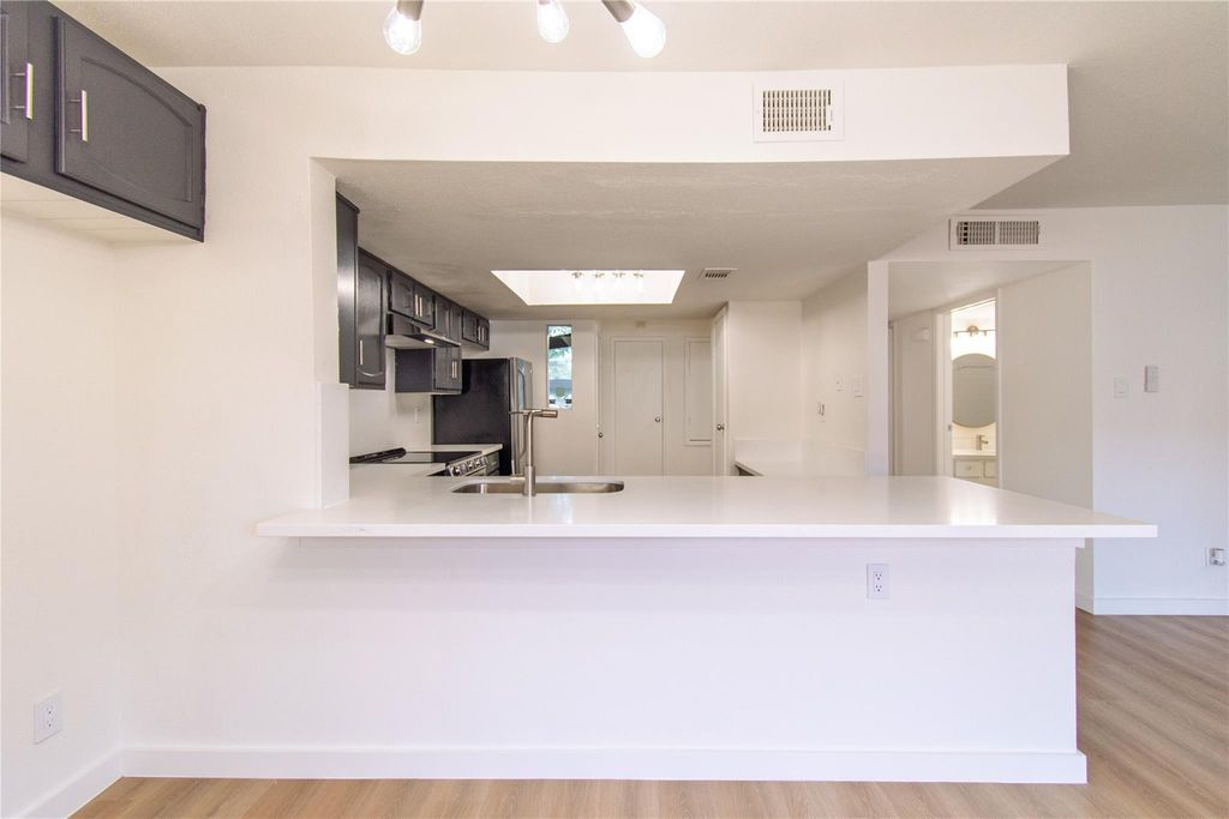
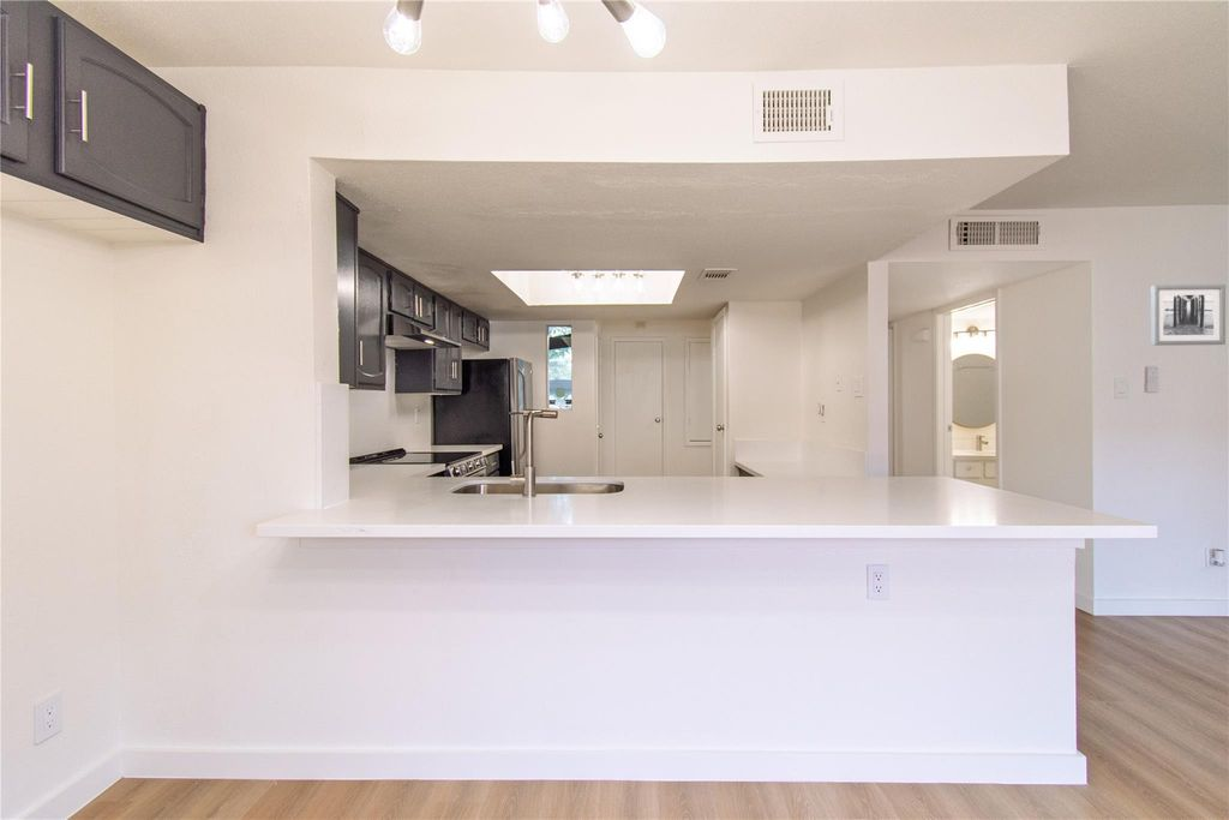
+ wall art [1150,283,1227,347]
